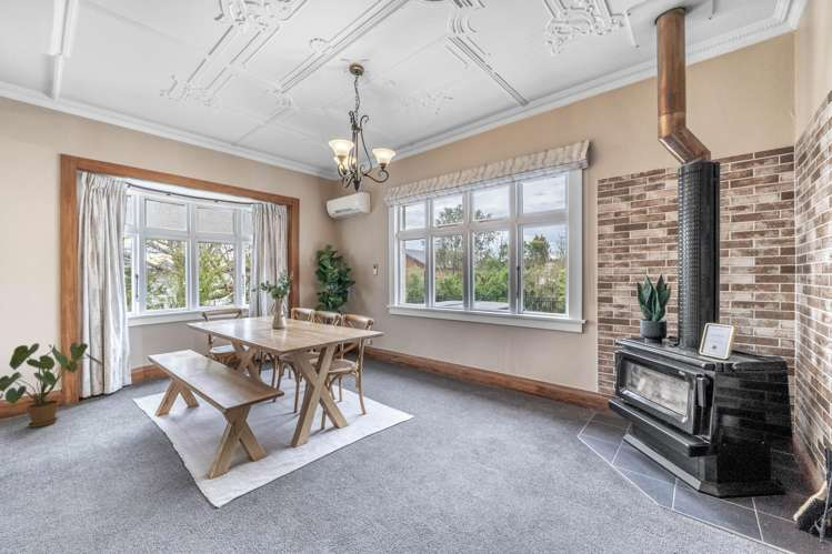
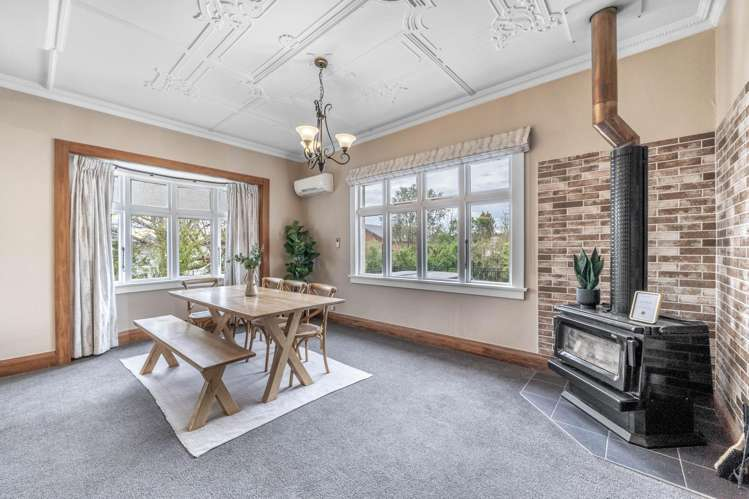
- house plant [0,341,108,429]
